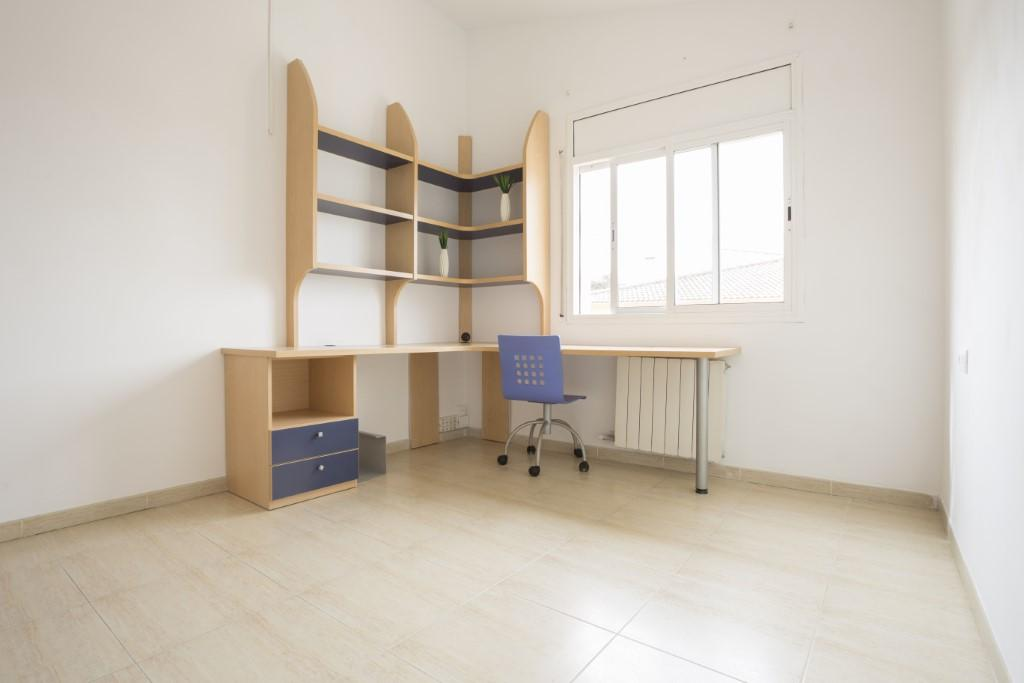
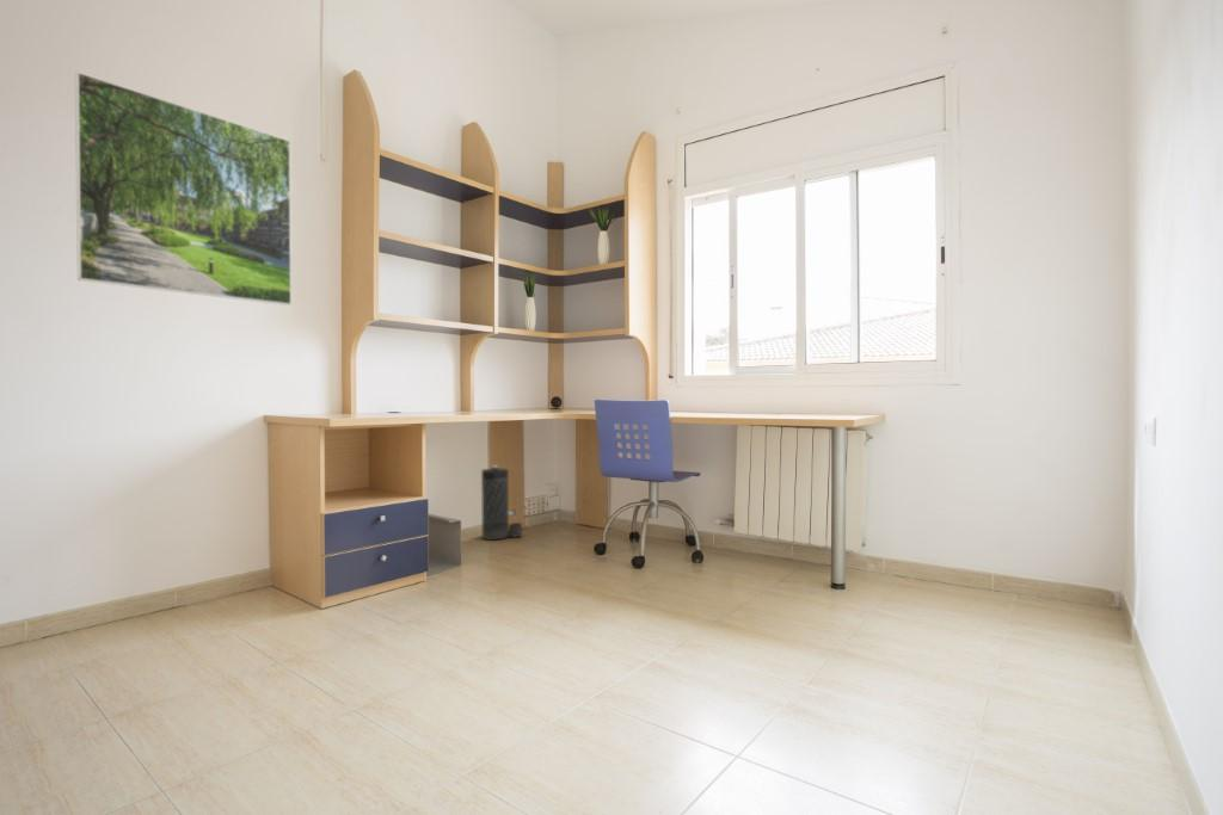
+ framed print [74,70,293,307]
+ canister [480,464,523,542]
